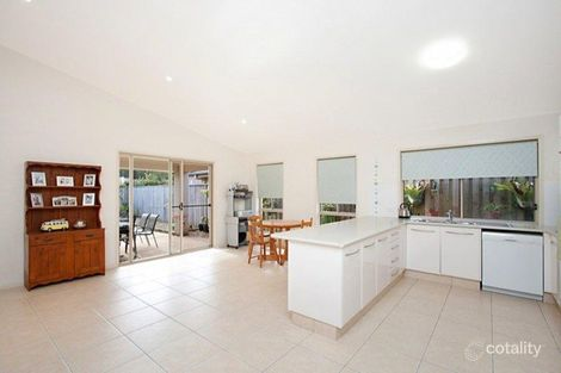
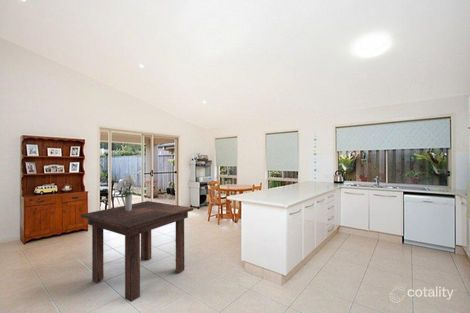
+ dining table [80,200,194,303]
+ bouquet [119,173,137,211]
